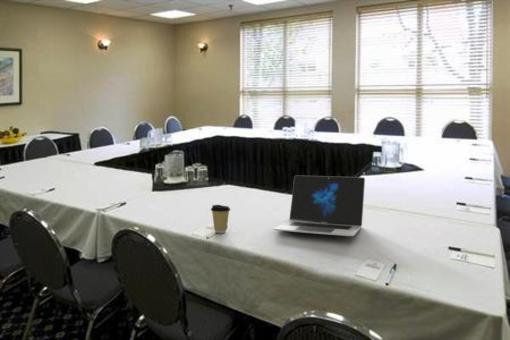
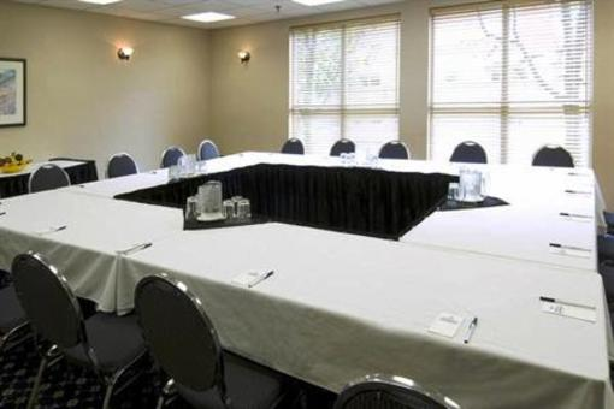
- laptop [272,175,366,237]
- coffee cup [210,204,231,234]
